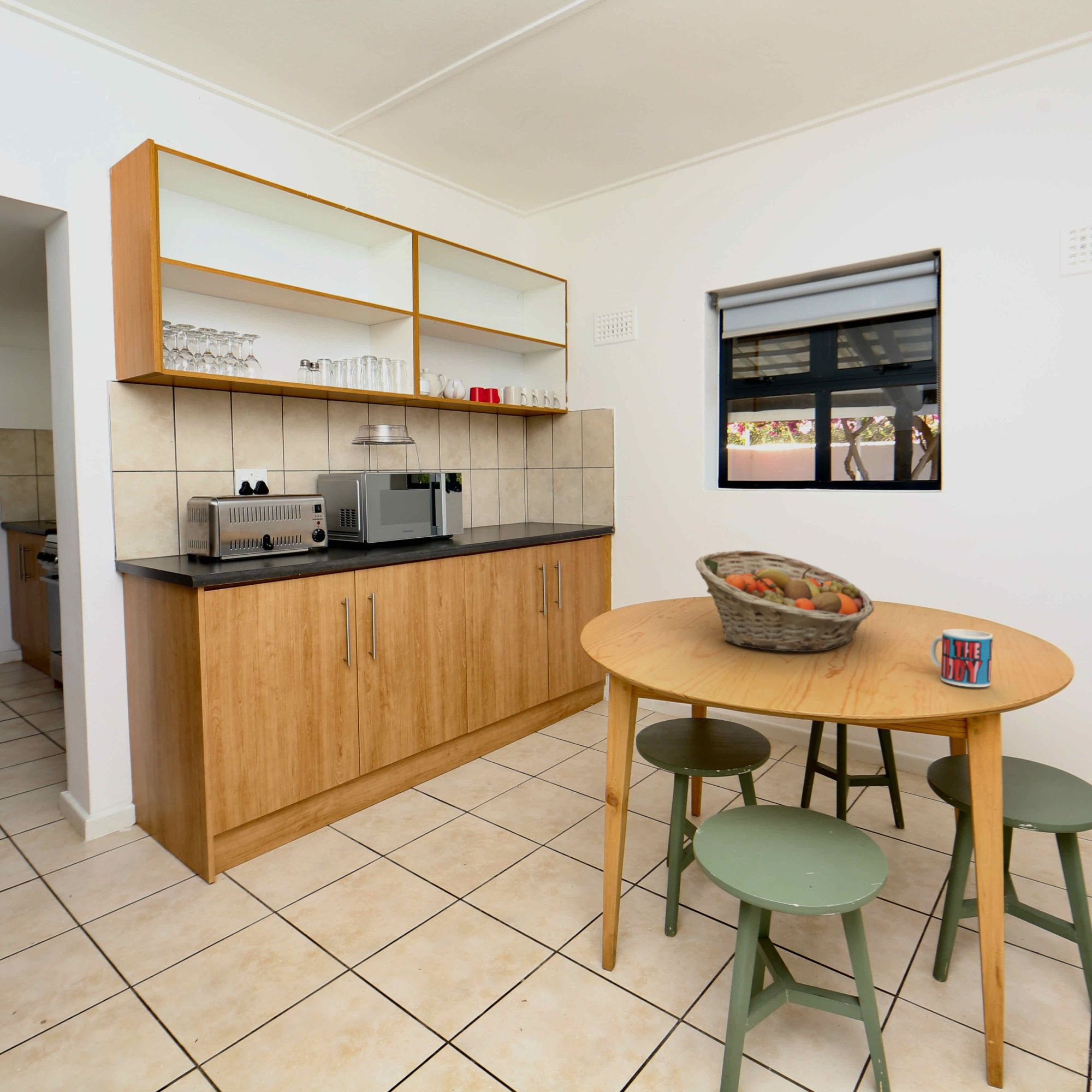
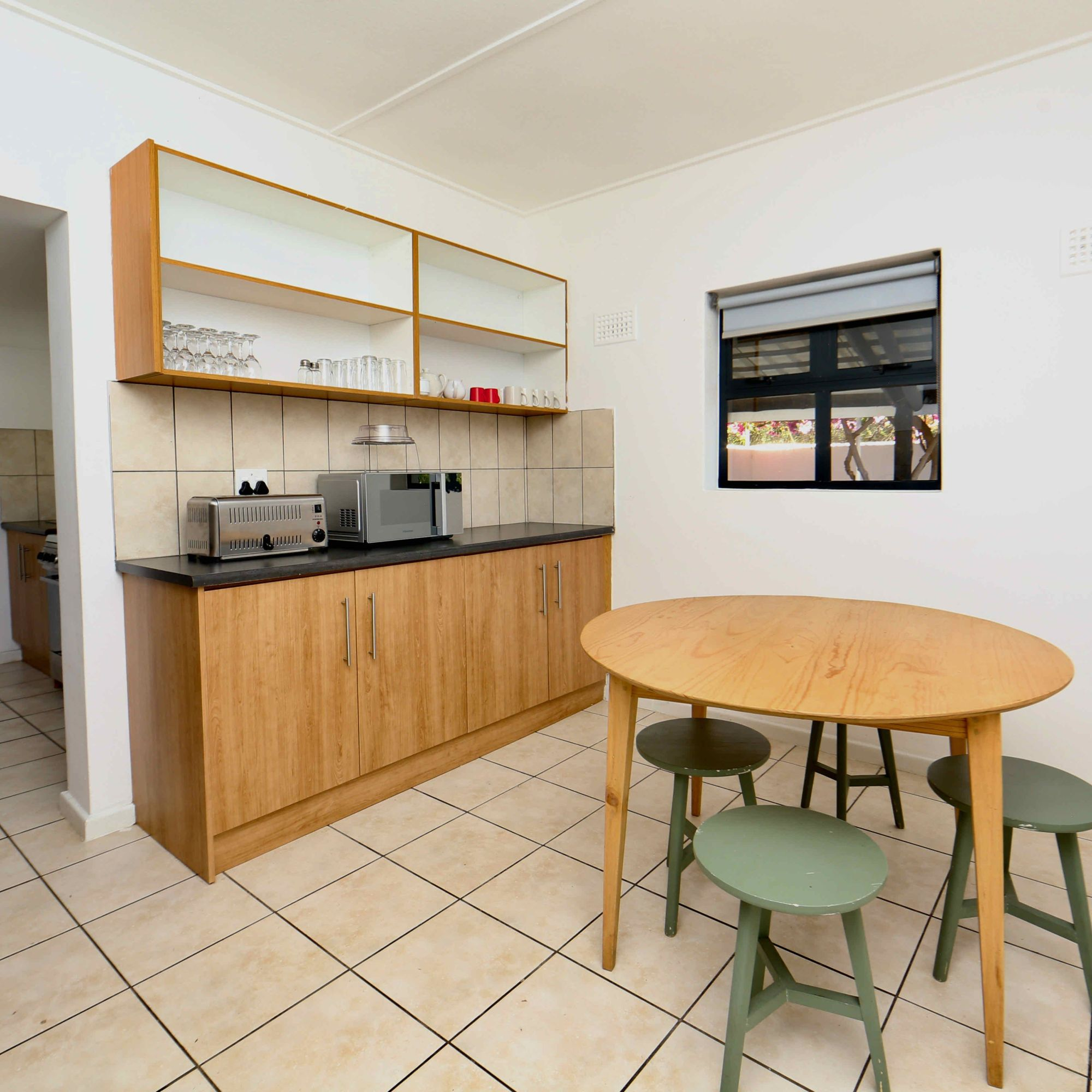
- fruit basket [695,550,875,652]
- mug [929,628,993,688]
